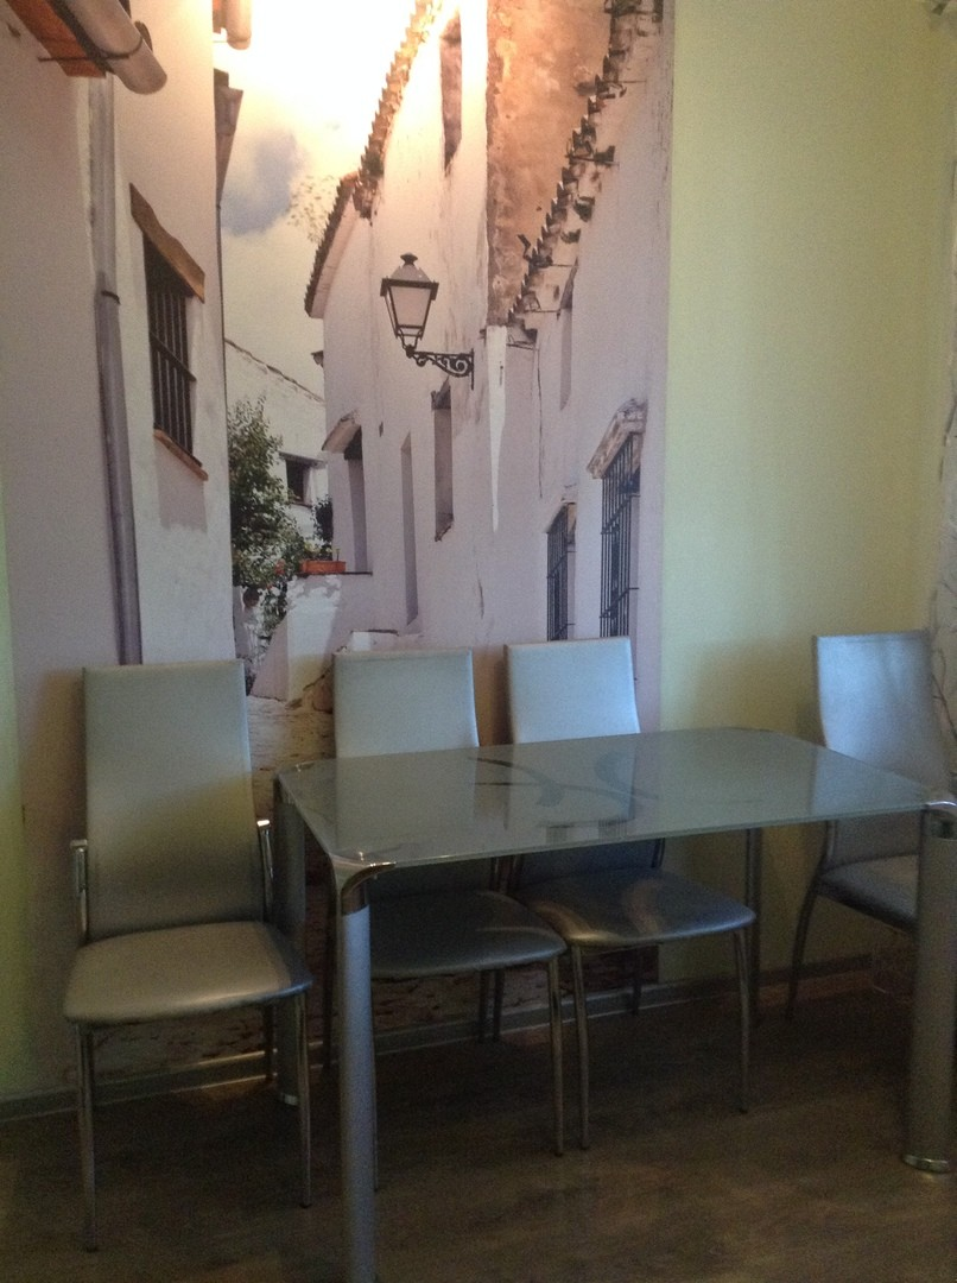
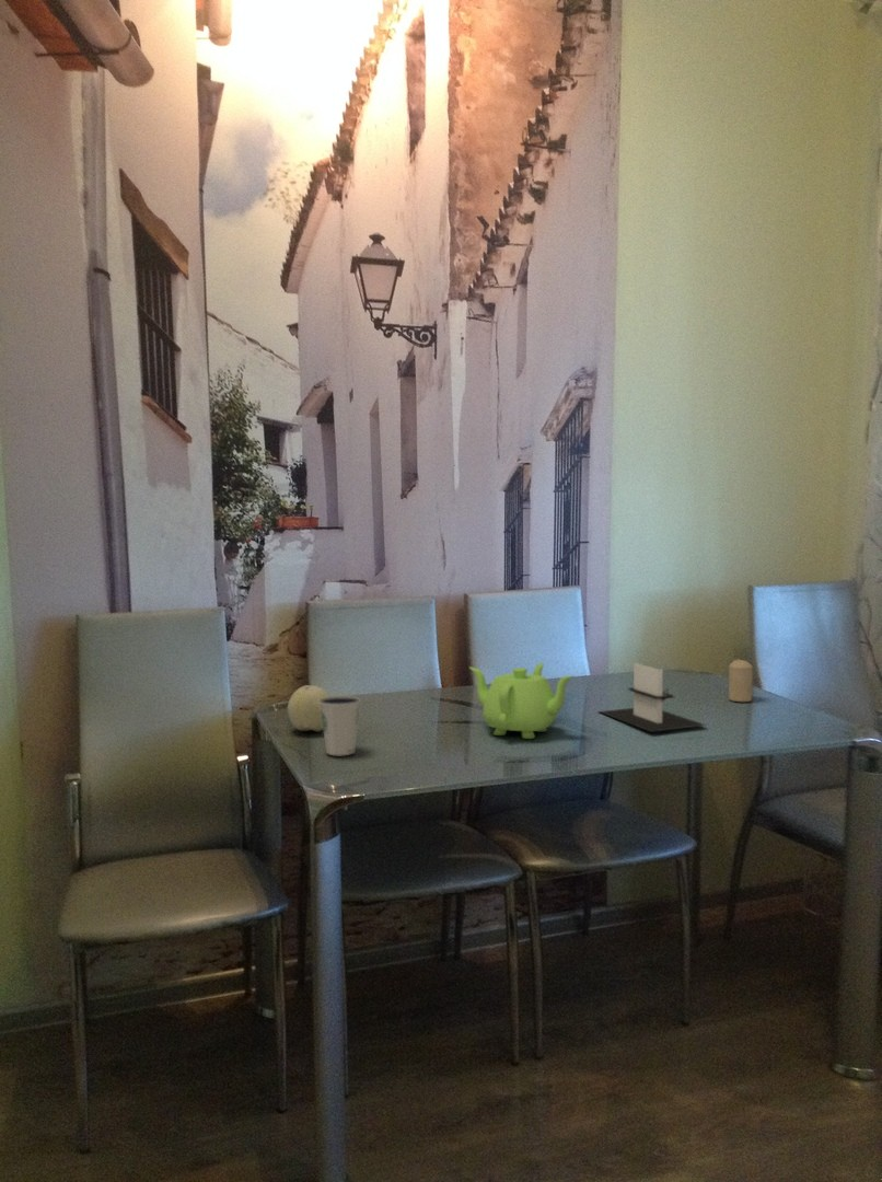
+ candle [728,658,754,703]
+ teapot [468,662,576,740]
+ fruit [287,684,332,732]
+ dixie cup [318,695,362,756]
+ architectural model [597,662,707,733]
